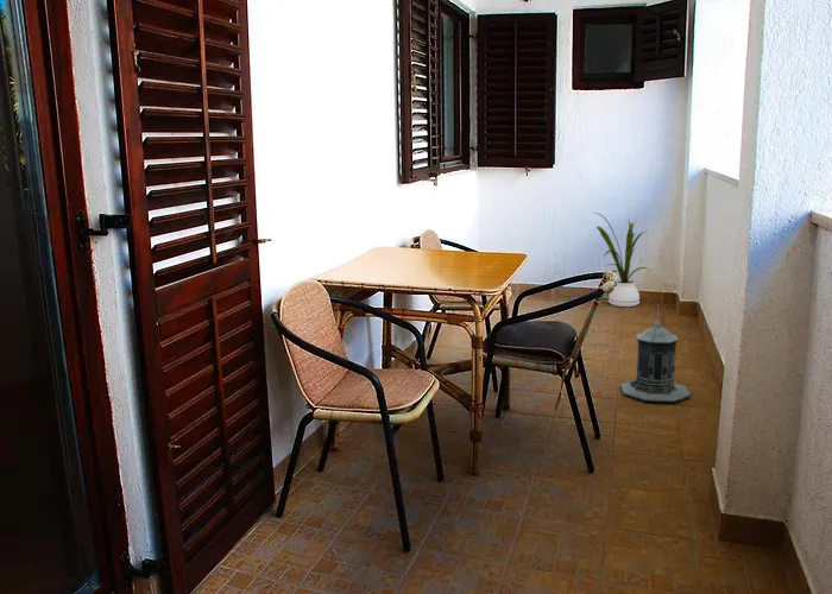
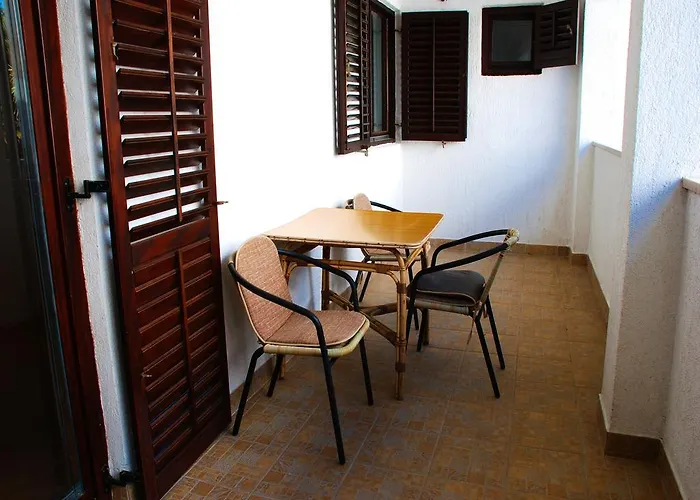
- lantern [619,305,692,404]
- house plant [594,211,654,308]
